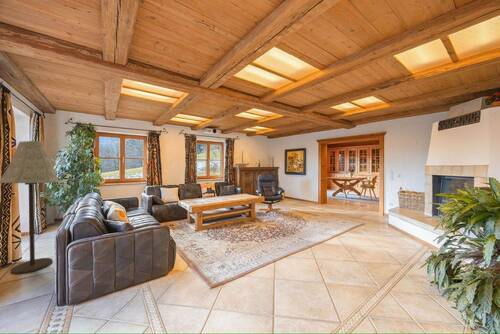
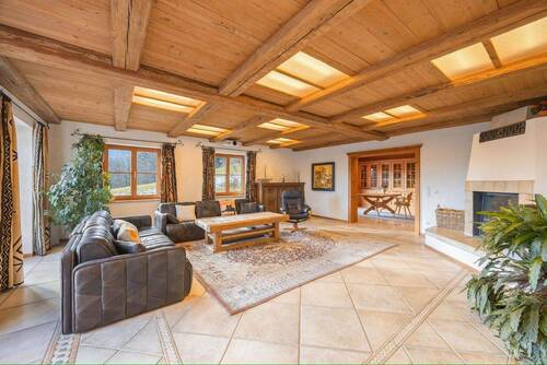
- floor lamp [0,140,60,276]
